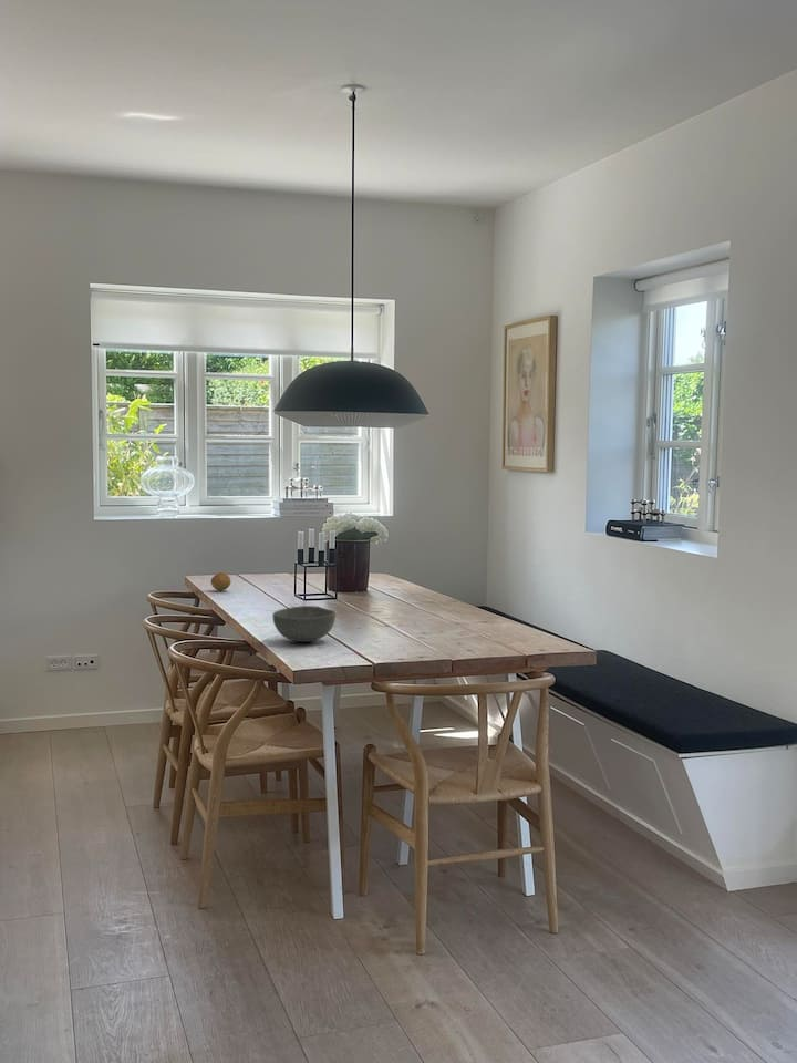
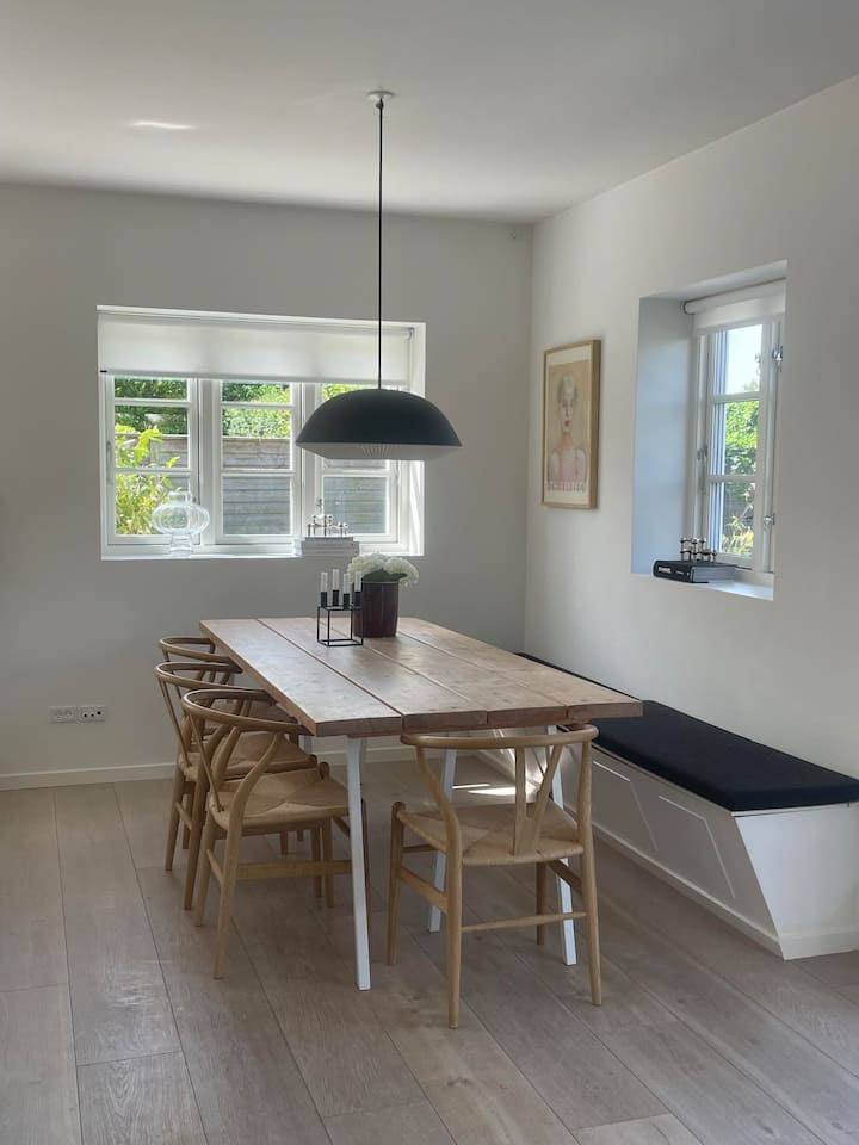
- fruit [210,571,232,591]
- bowl [272,605,337,643]
